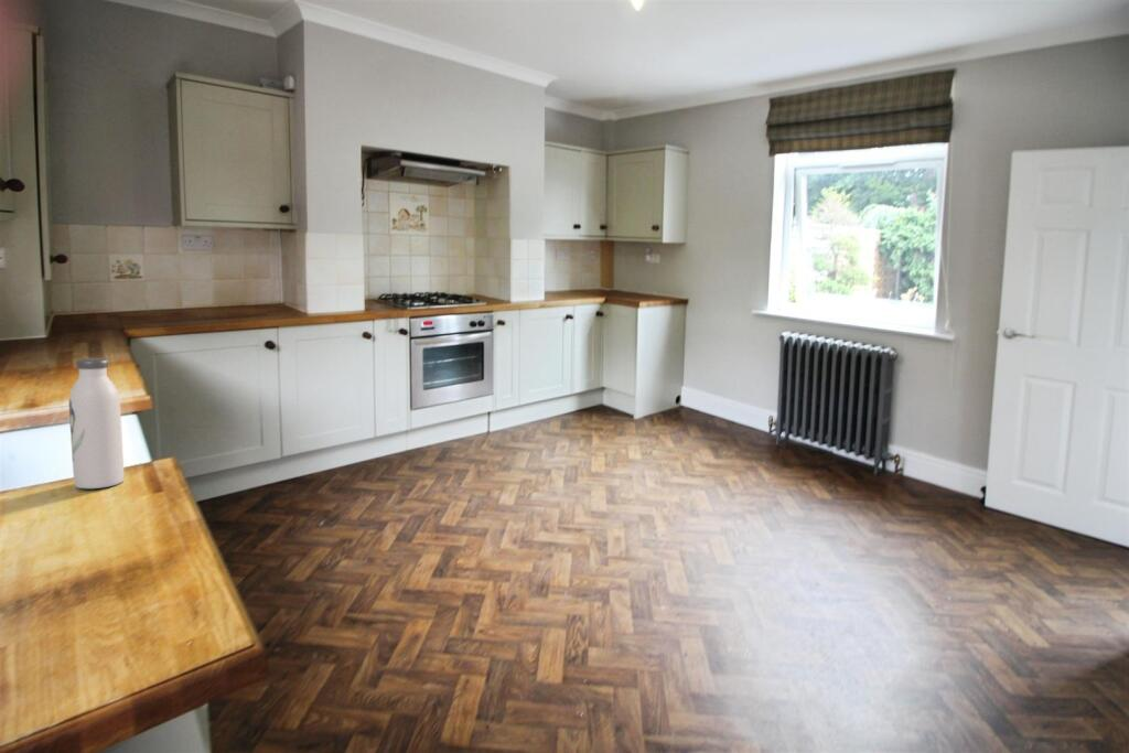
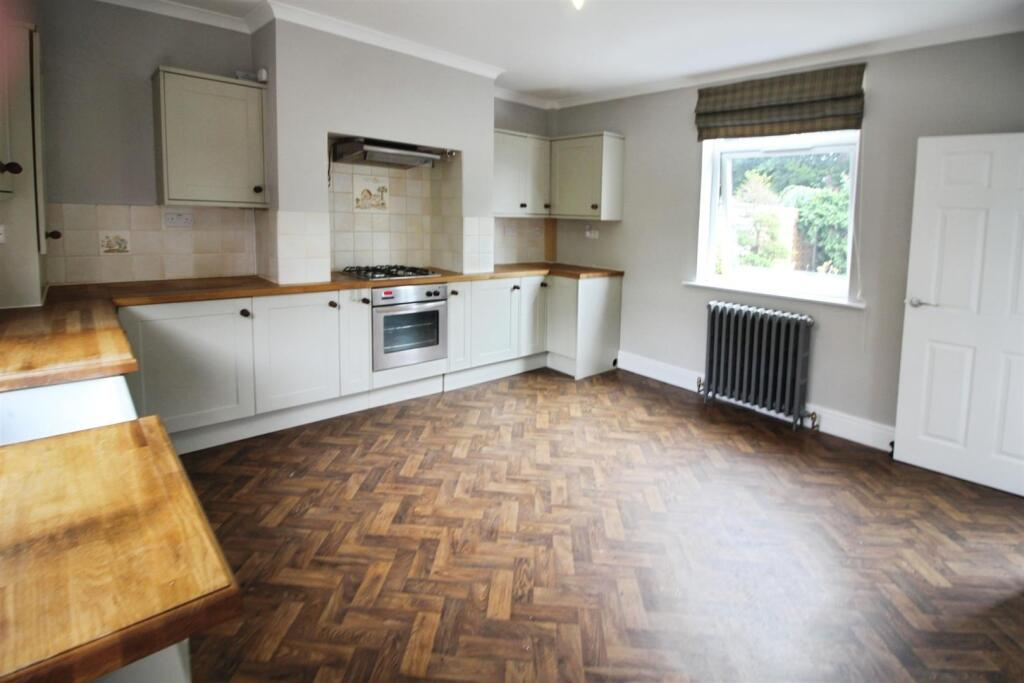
- water bottle [68,357,125,490]
